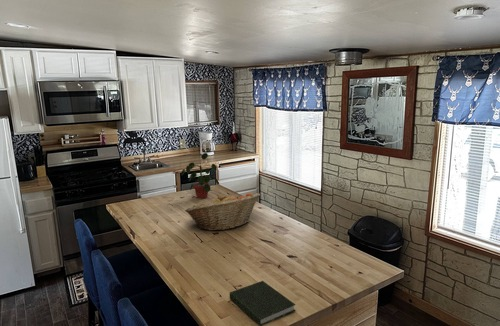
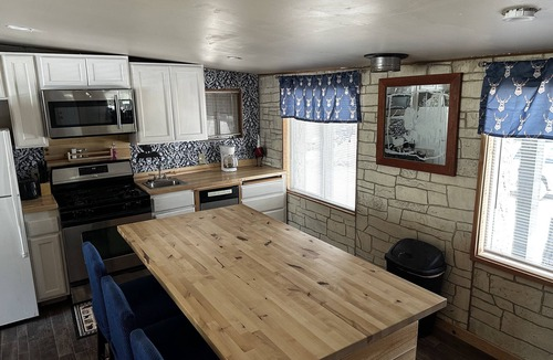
- potted plant [180,152,220,199]
- fruit basket [184,192,261,231]
- book [229,280,296,326]
